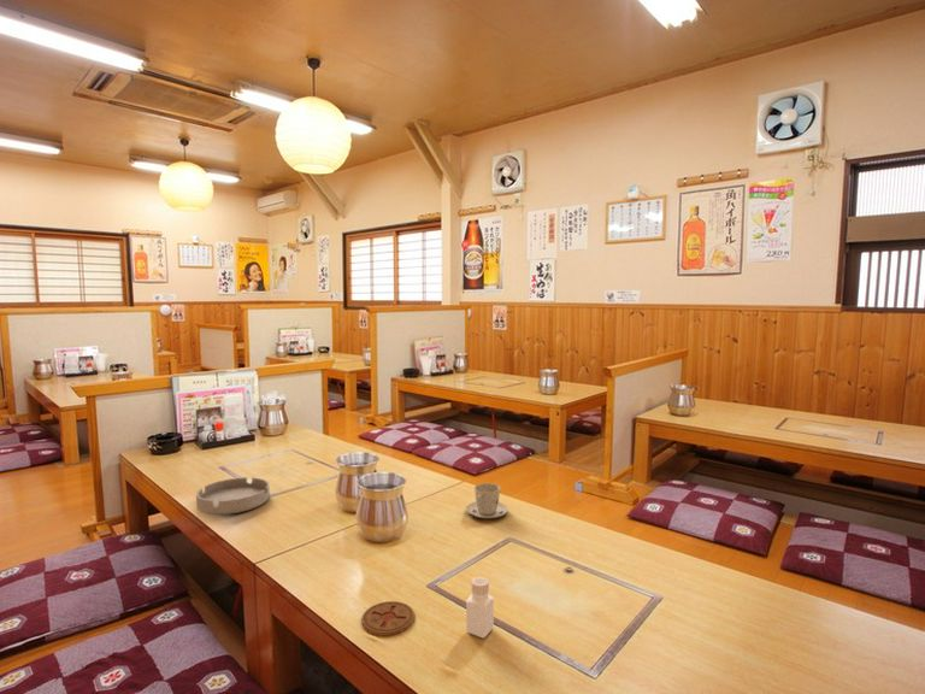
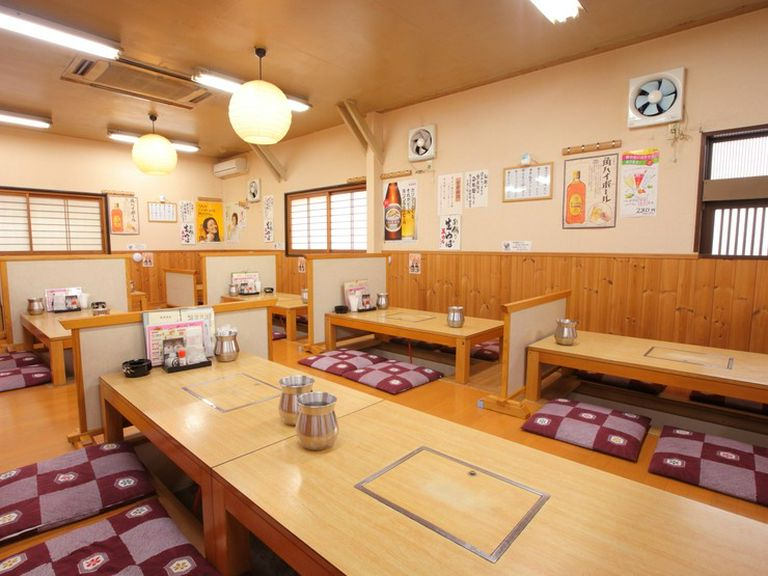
- ashtray [195,476,271,516]
- coaster [360,600,416,637]
- pepper shaker [465,576,495,639]
- teacup [465,482,509,519]
